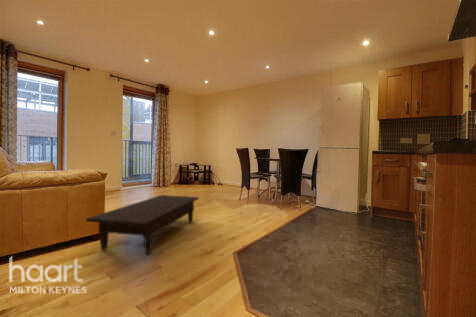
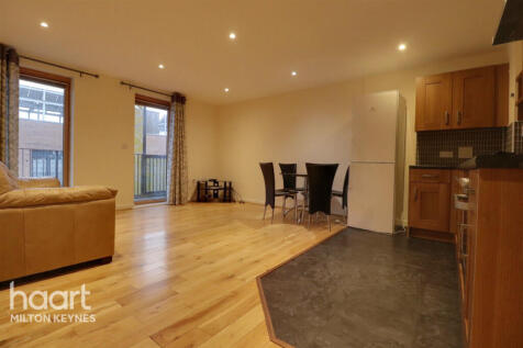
- coffee table [85,194,200,255]
